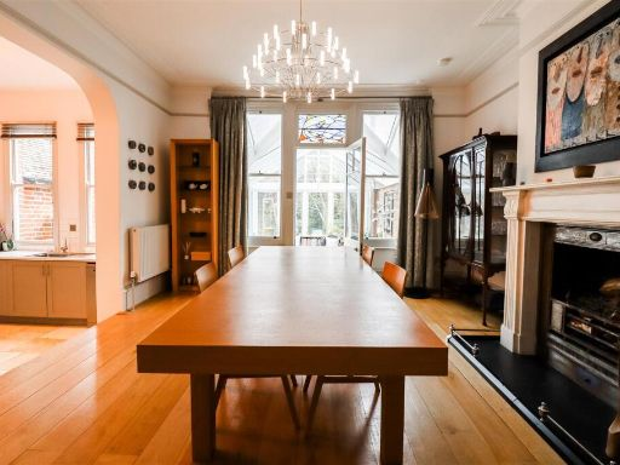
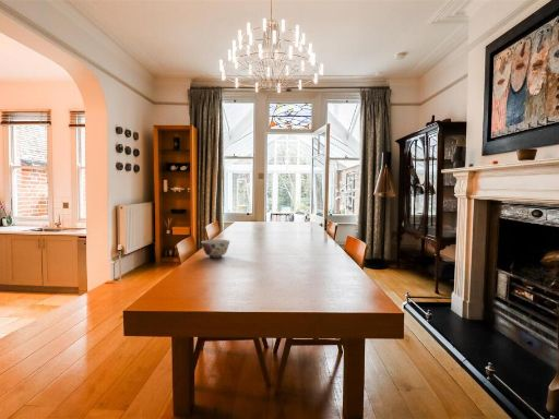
+ soup bowl [200,239,231,260]
